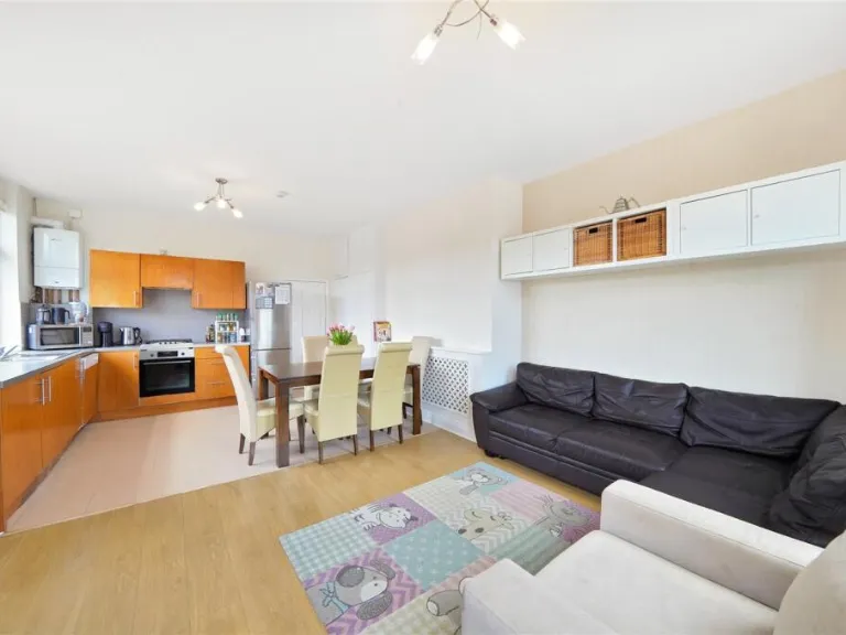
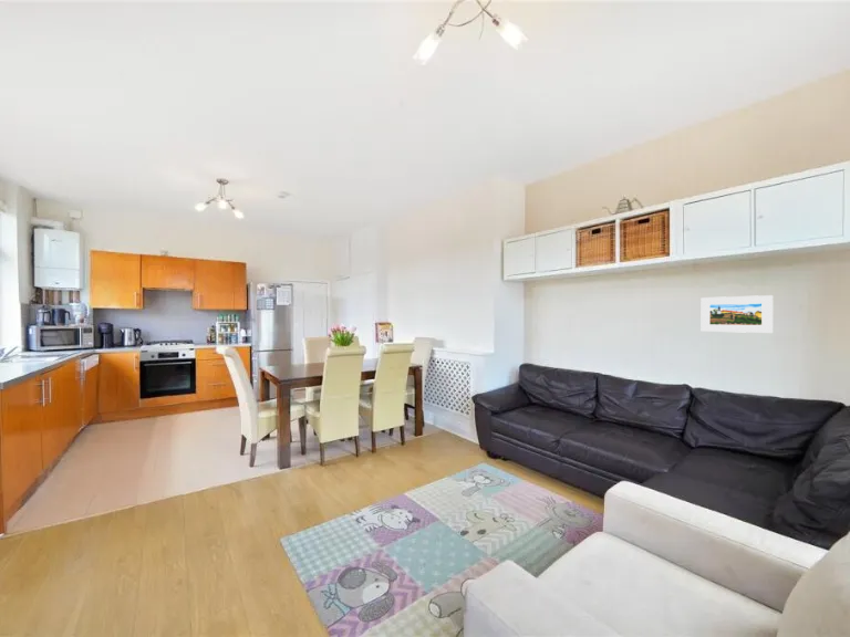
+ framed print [701,294,774,334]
